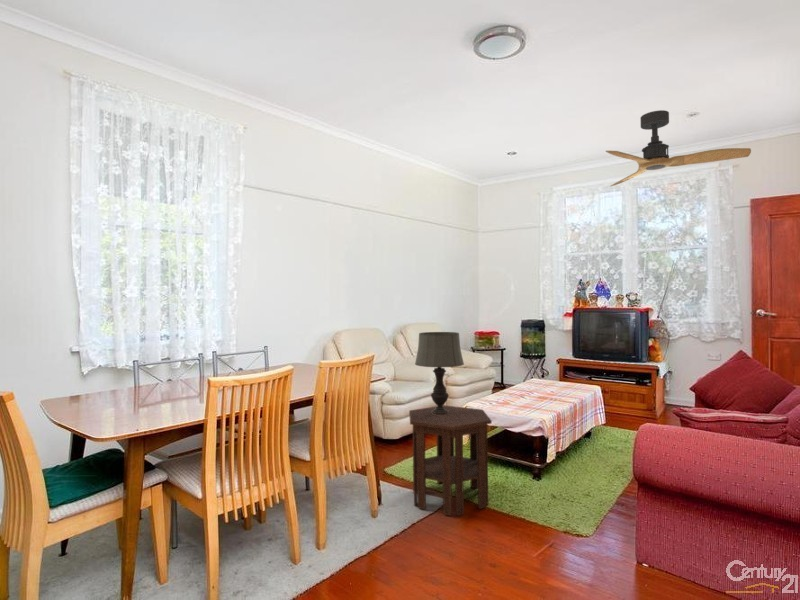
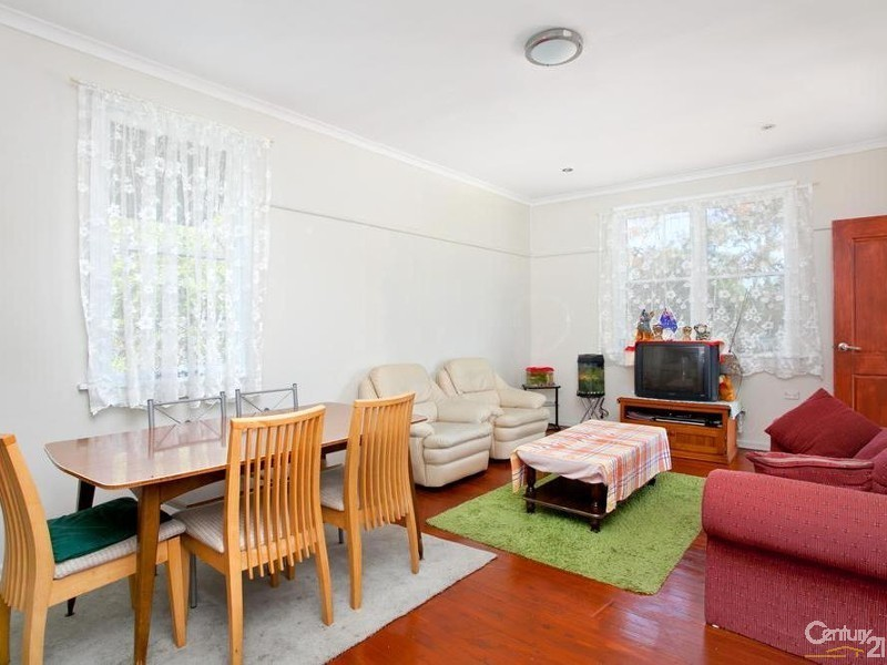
- side table [408,404,493,517]
- table lamp [414,331,465,415]
- ceiling fan [605,109,752,187]
